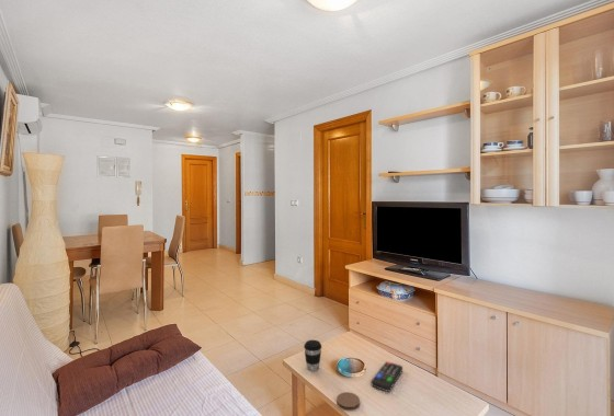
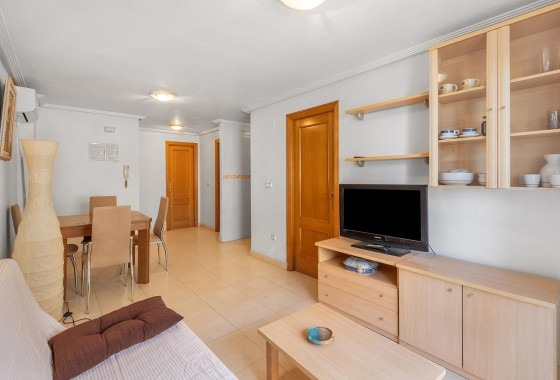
- coaster [336,391,361,412]
- coffee cup [303,339,322,372]
- remote control [371,360,403,393]
